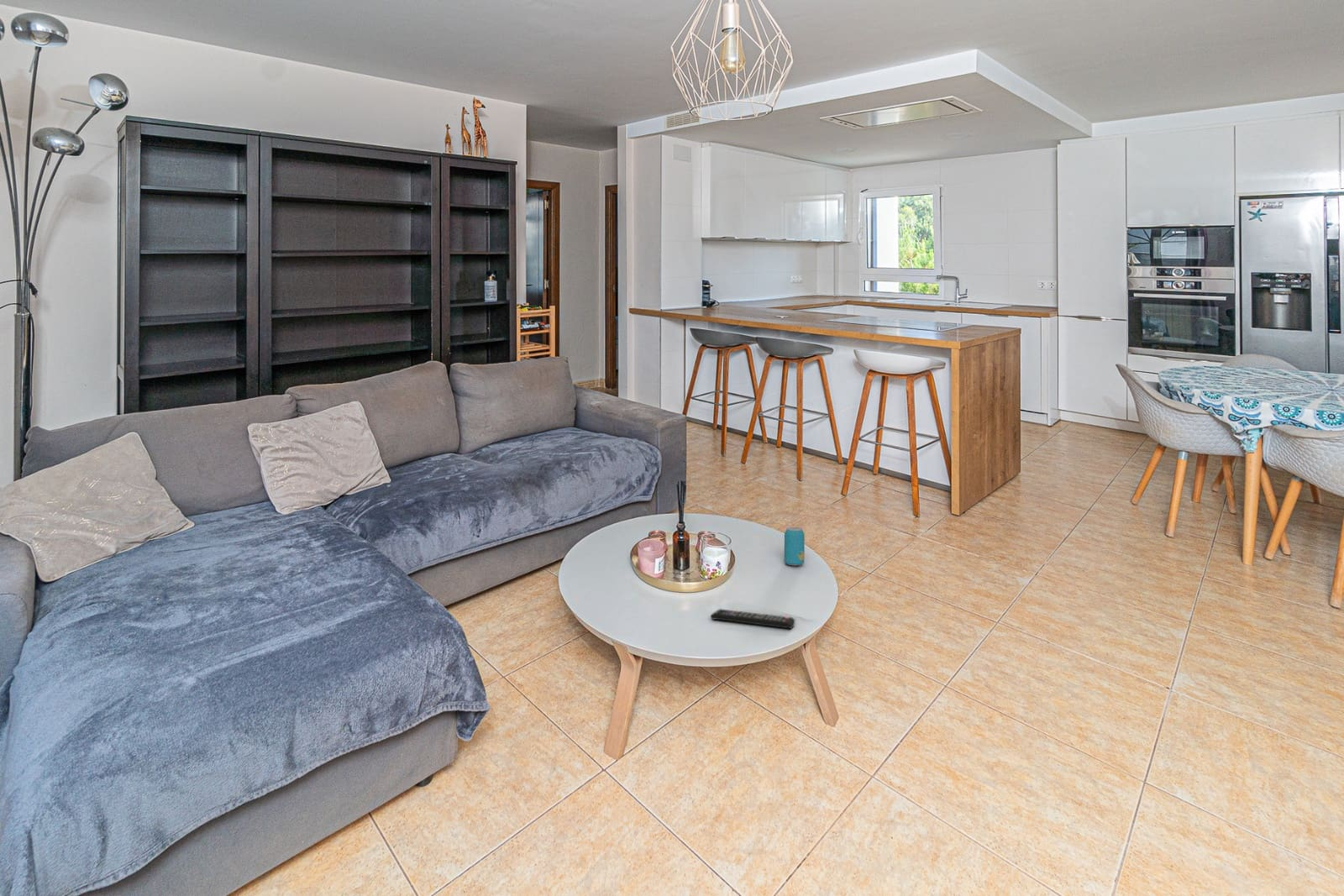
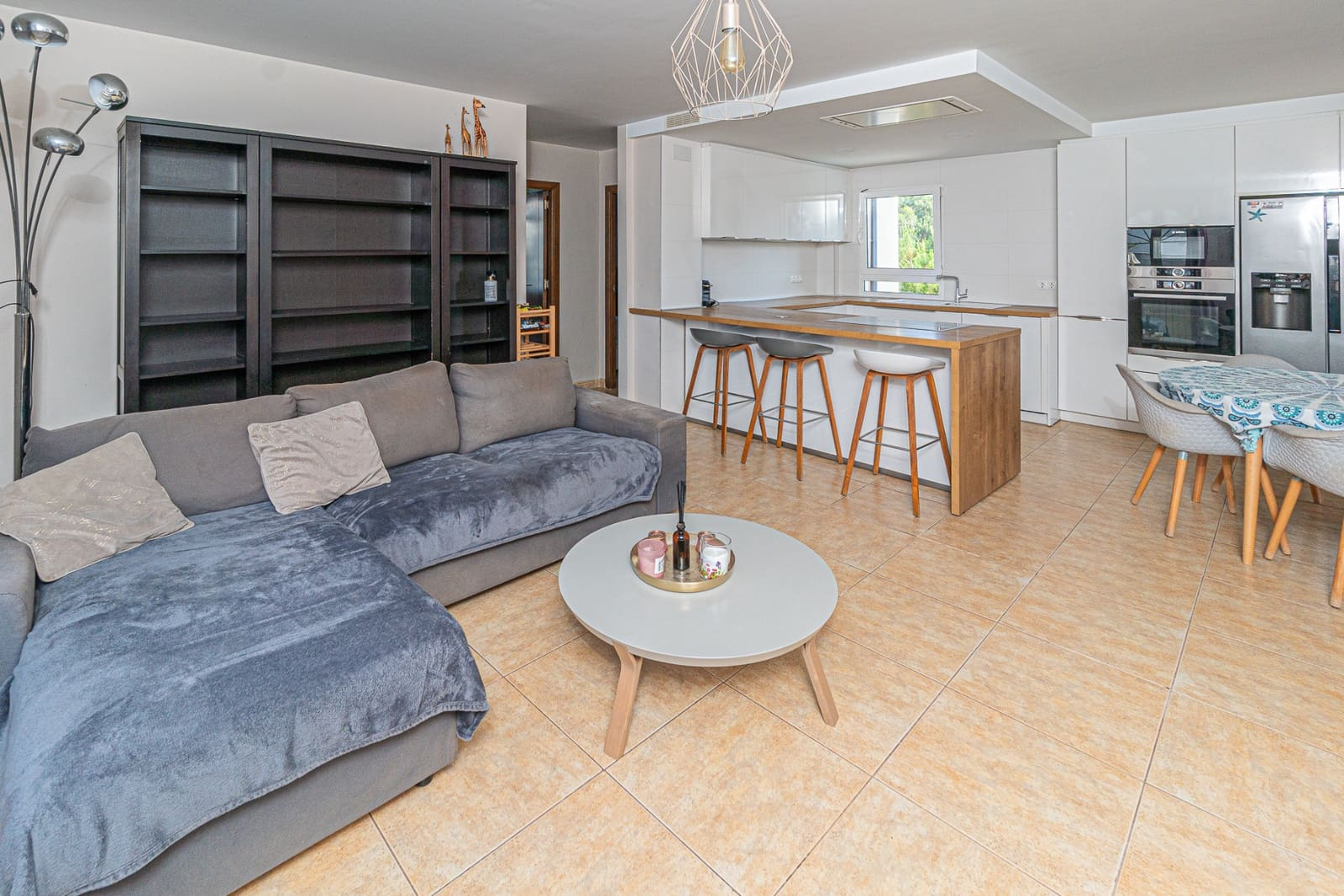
- remote control [710,608,795,630]
- beverage can [784,527,806,566]
